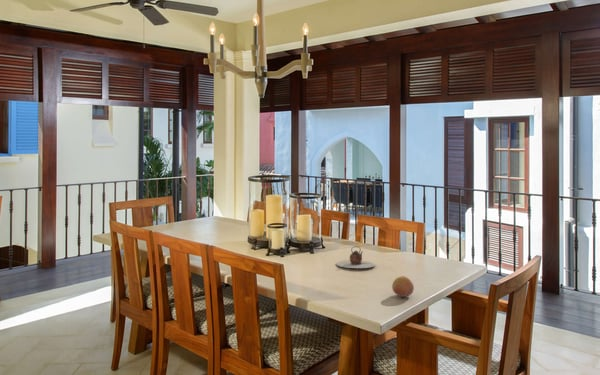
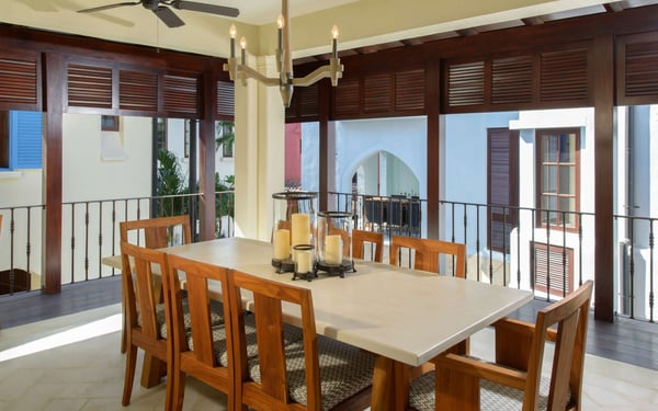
- fruit [391,275,415,298]
- teapot [335,246,376,269]
